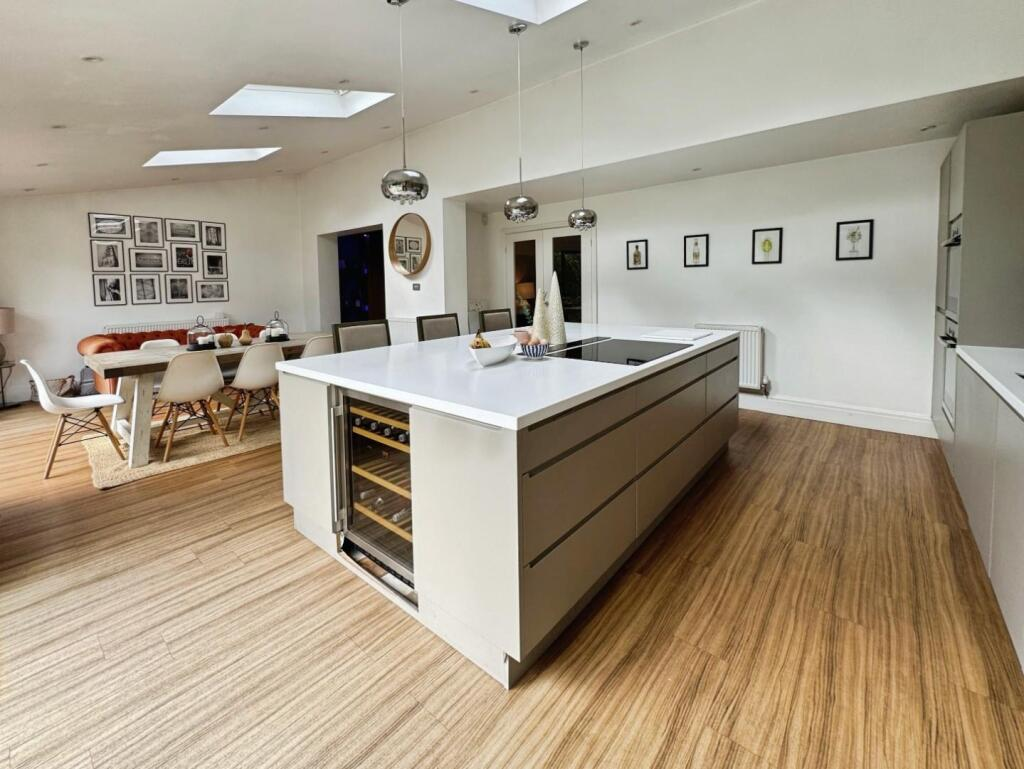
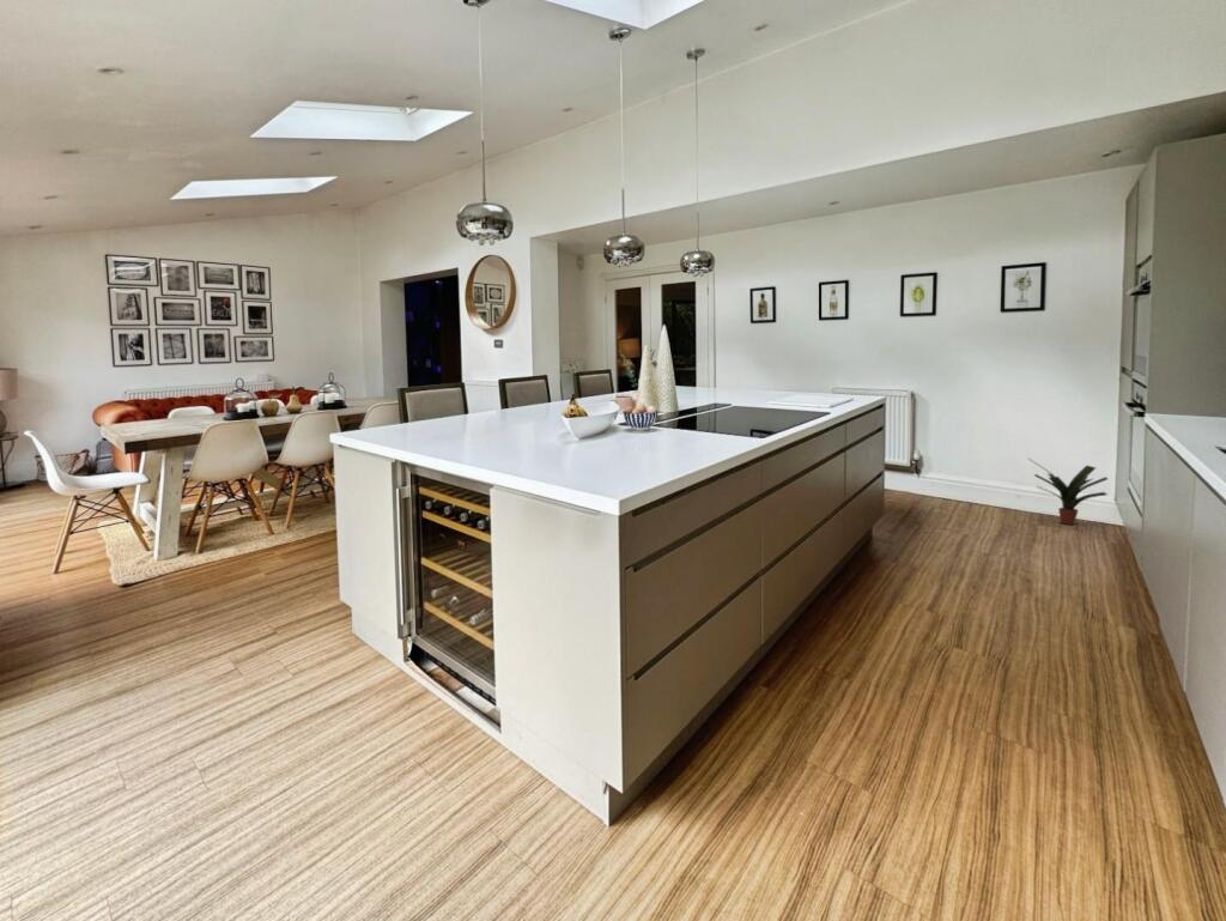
+ potted plant [1027,458,1109,526]
